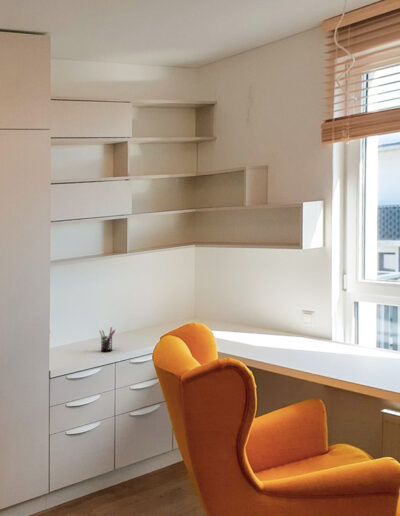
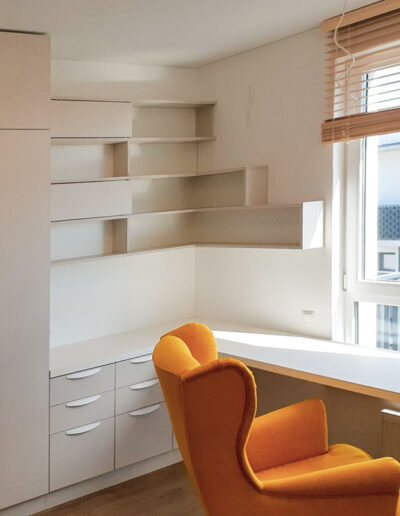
- pen holder [98,326,116,352]
